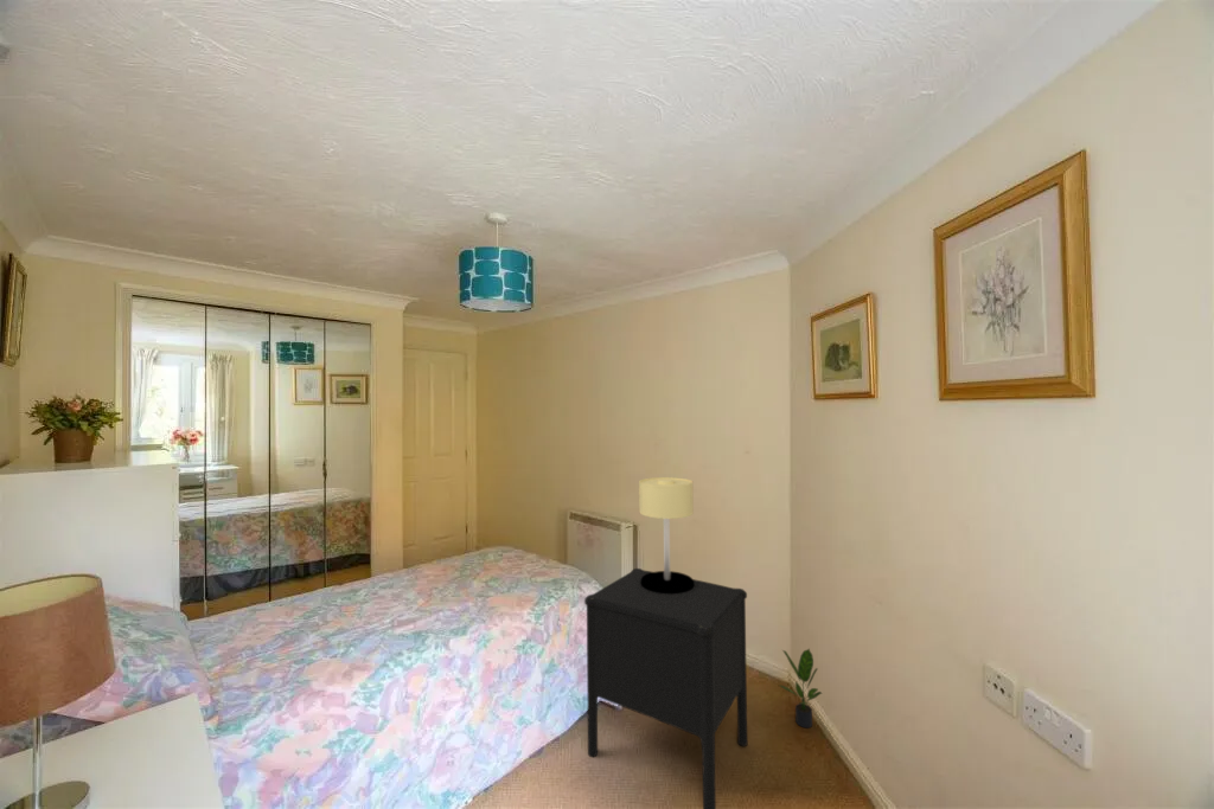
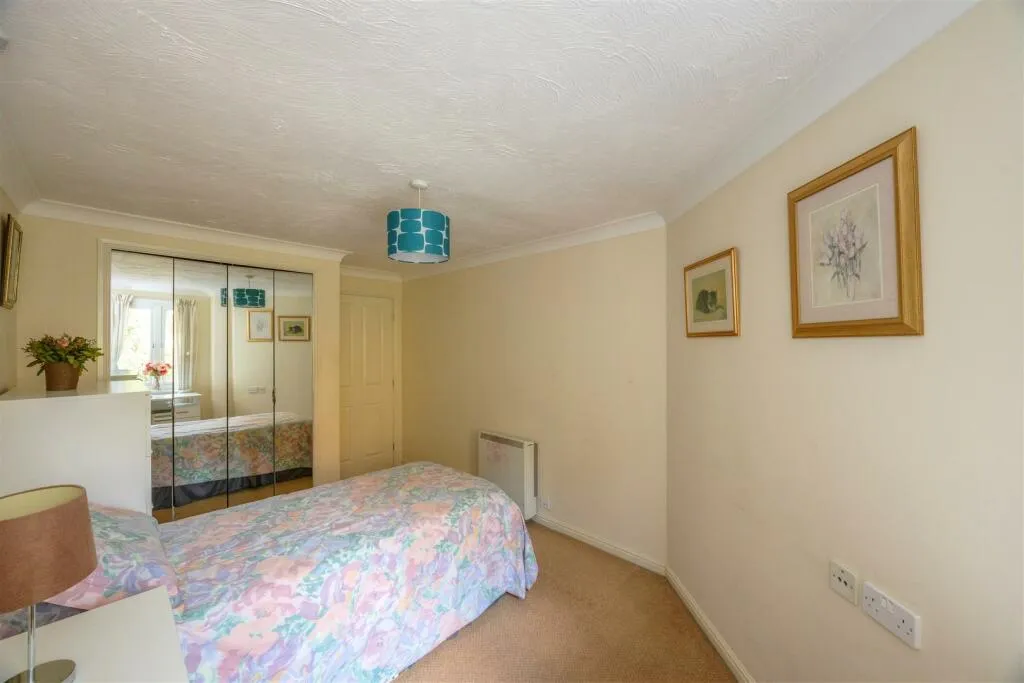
- nightstand [583,567,748,809]
- table lamp [638,476,695,593]
- potted plant [779,647,823,728]
